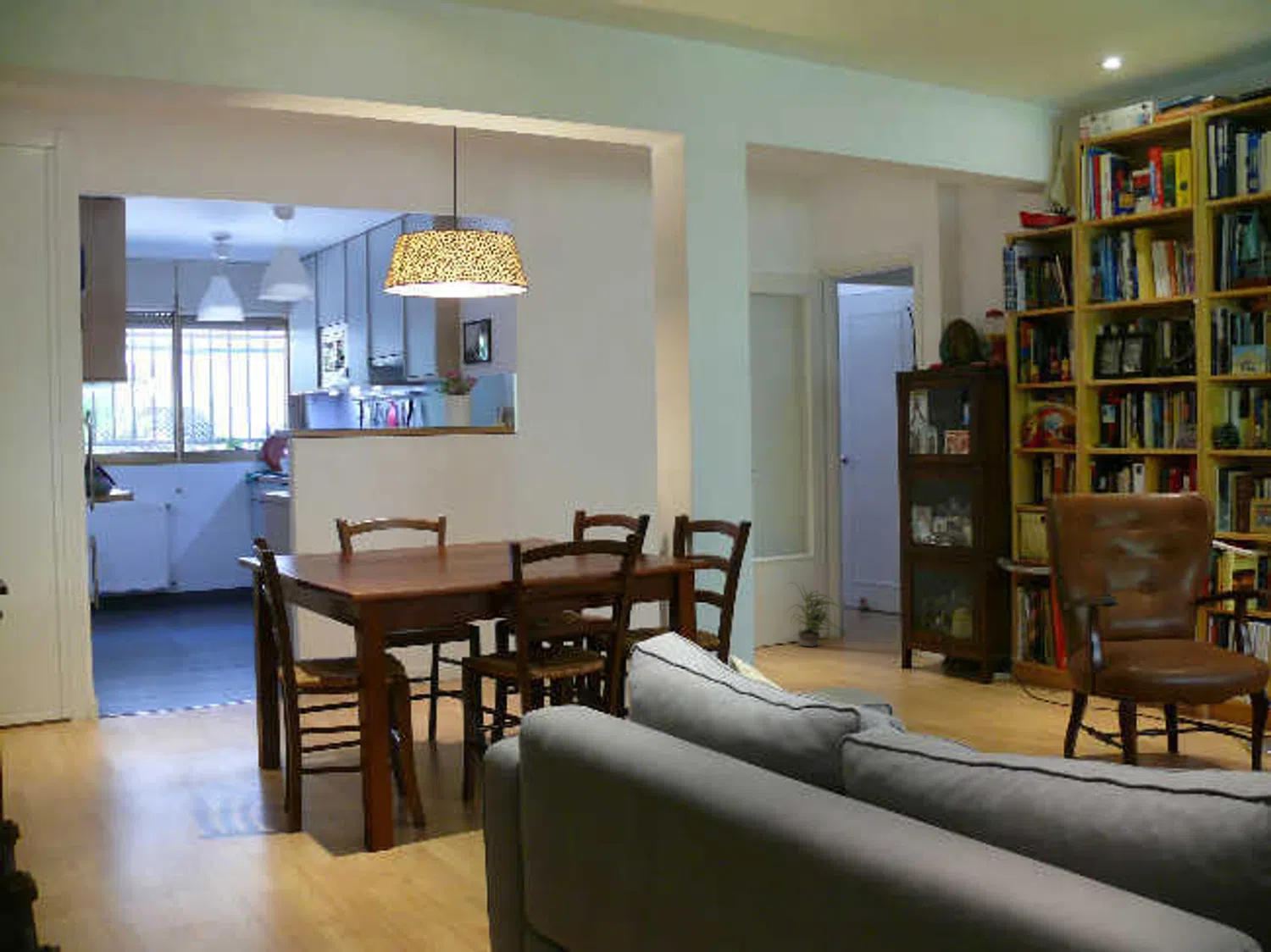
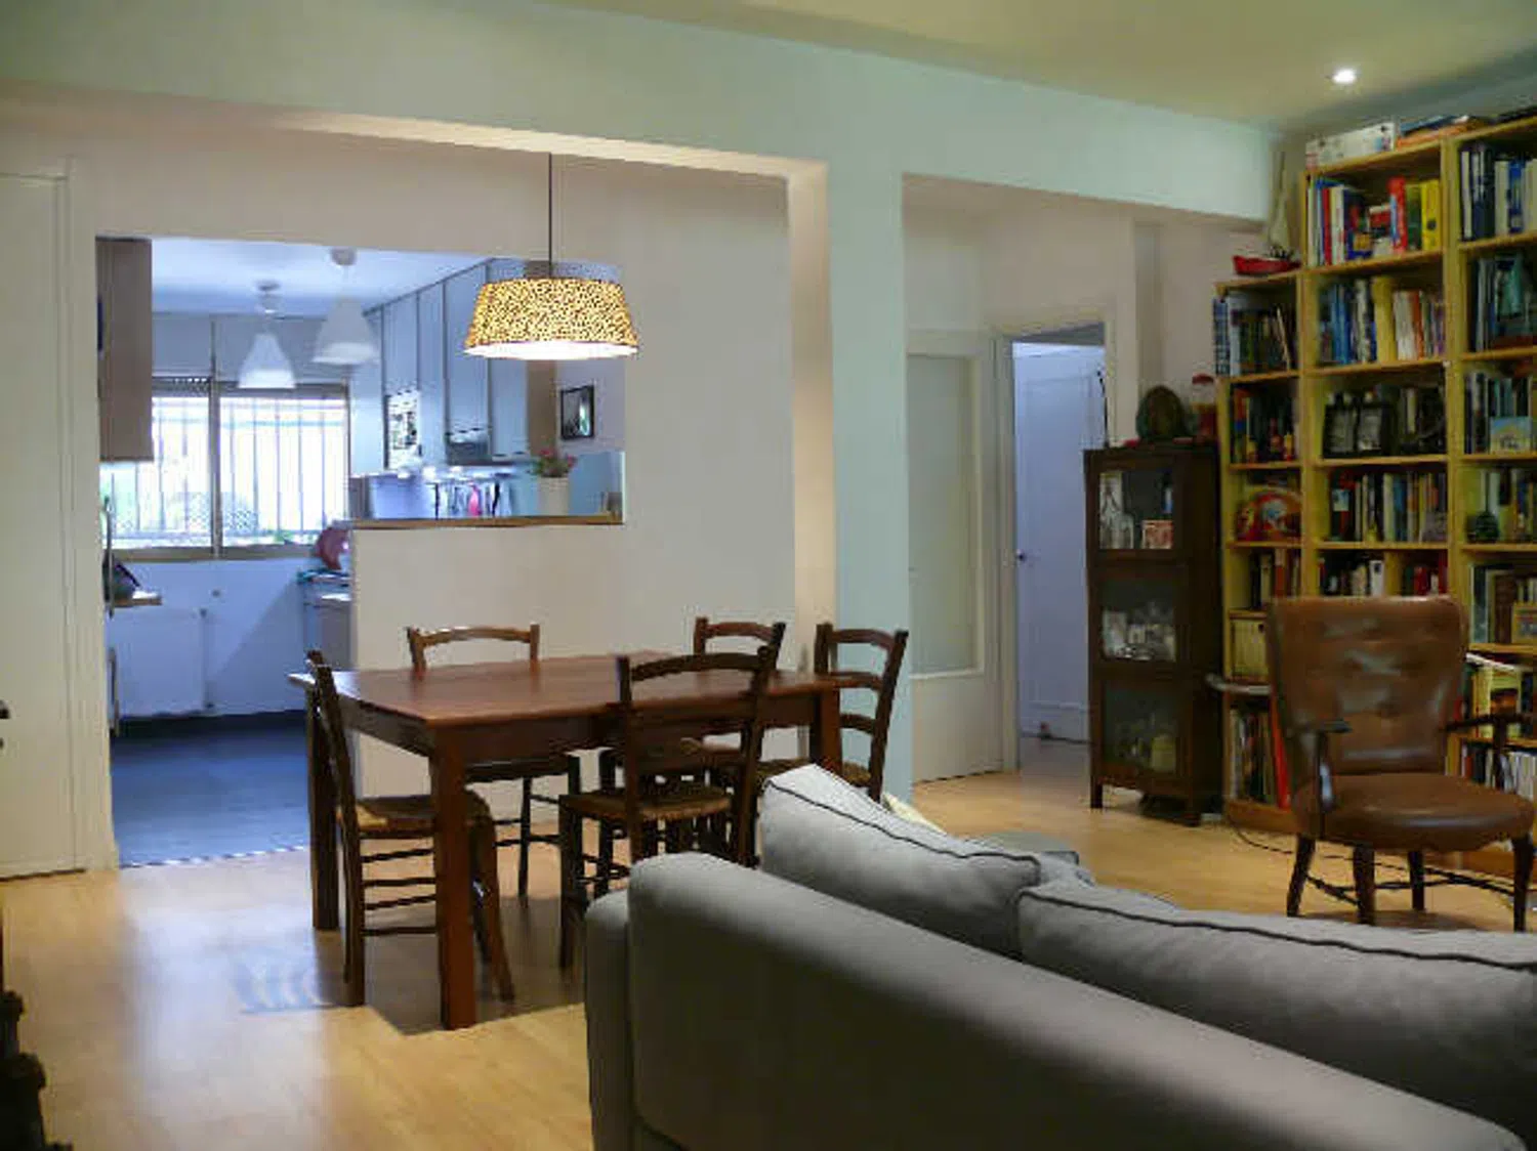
- potted plant [785,581,842,647]
